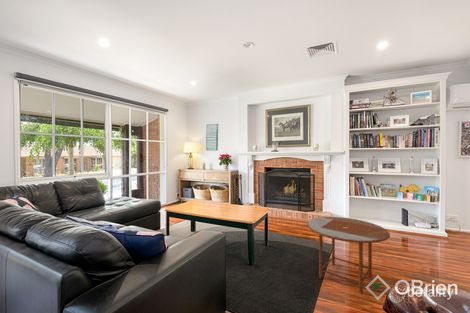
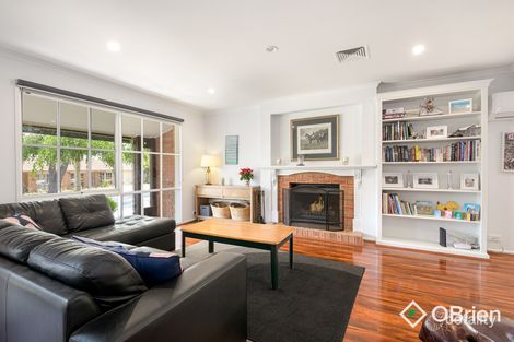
- side table [306,216,391,295]
